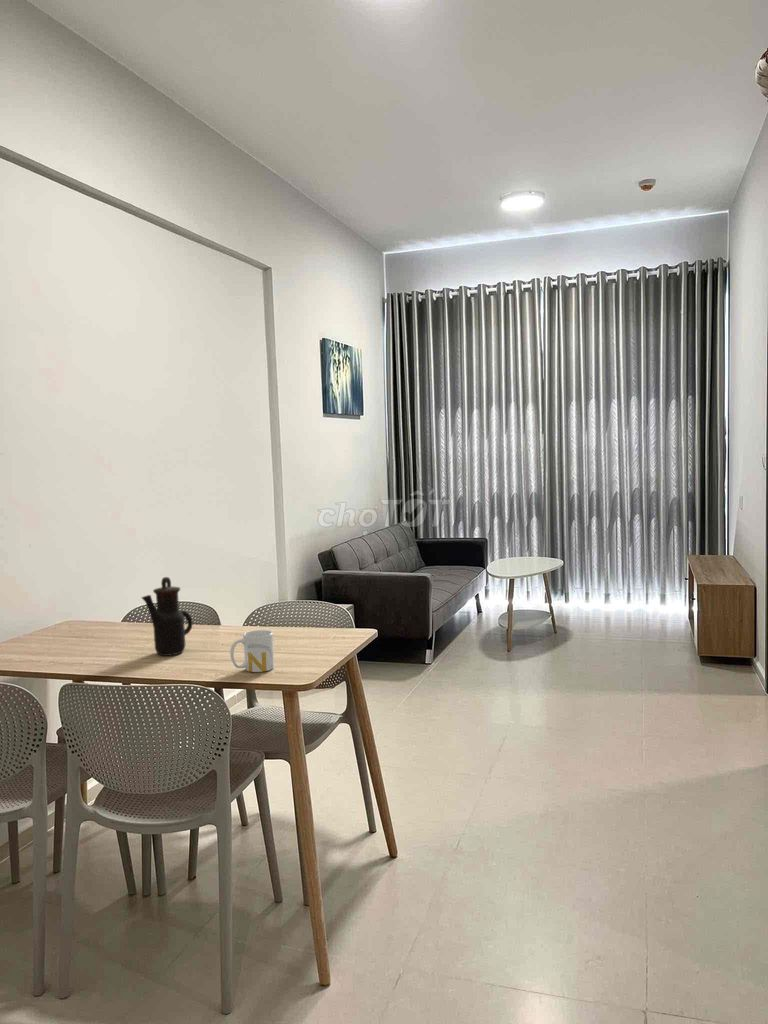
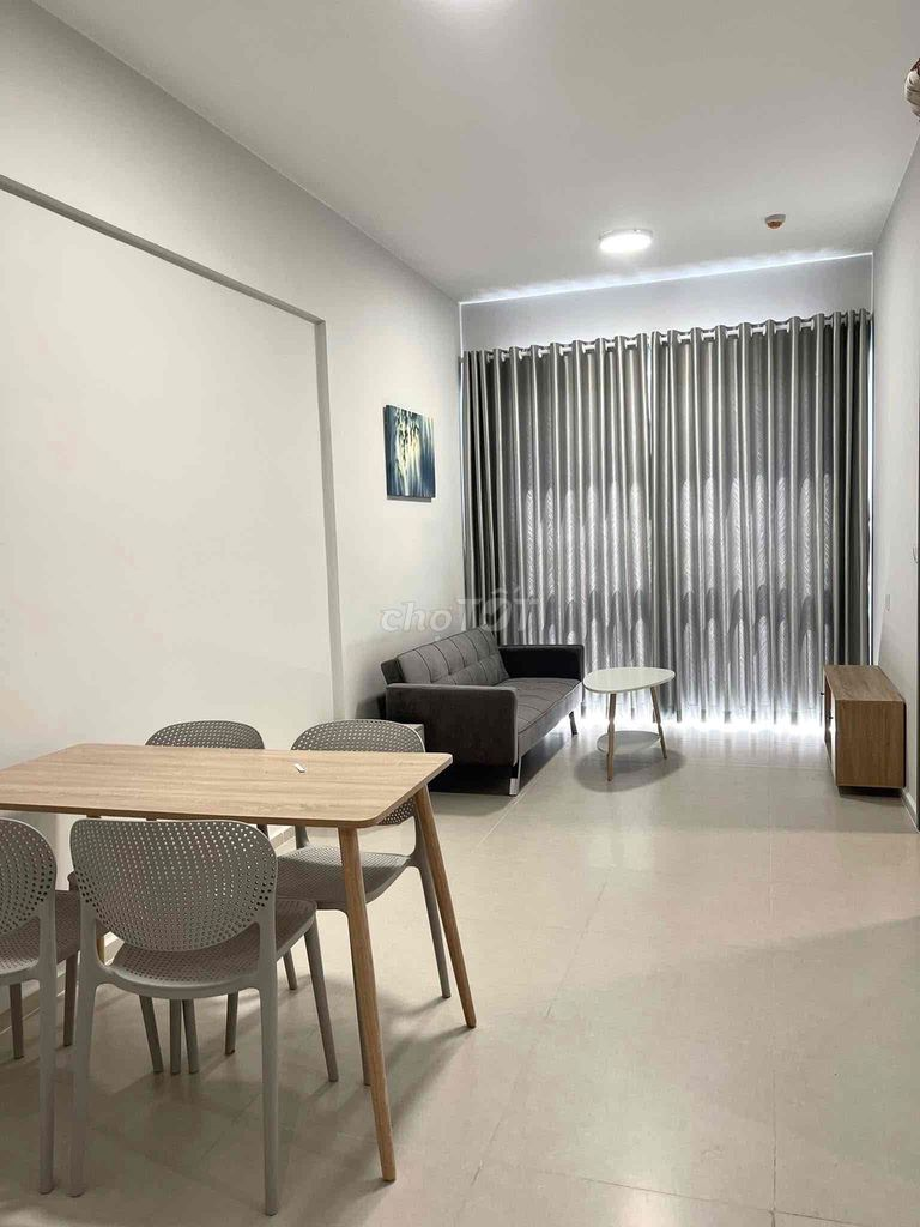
- mug [229,629,275,673]
- teapot [140,576,194,657]
